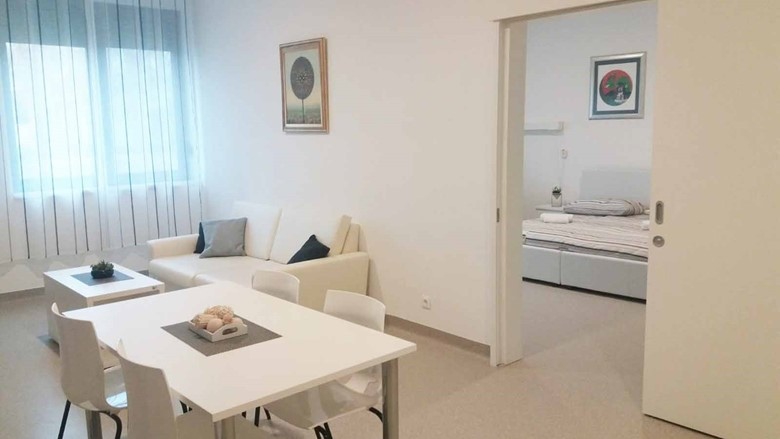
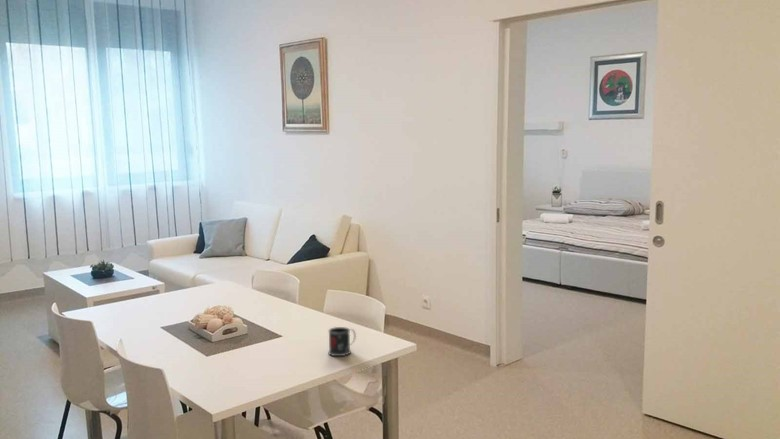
+ mug [327,326,357,357]
